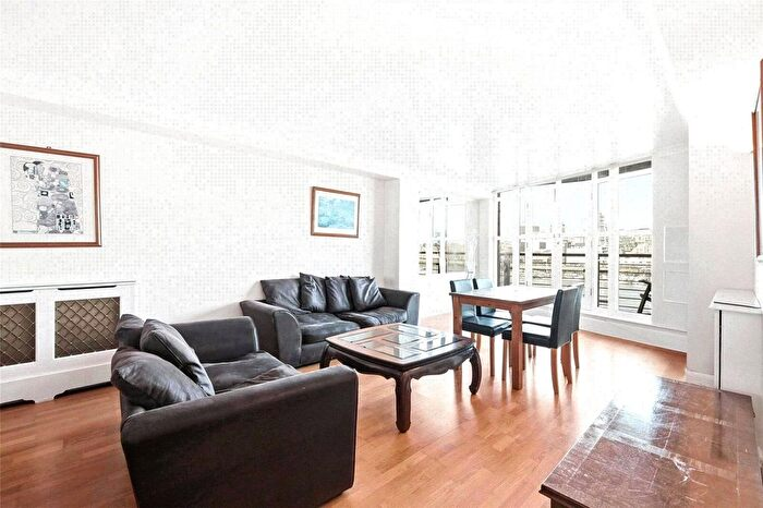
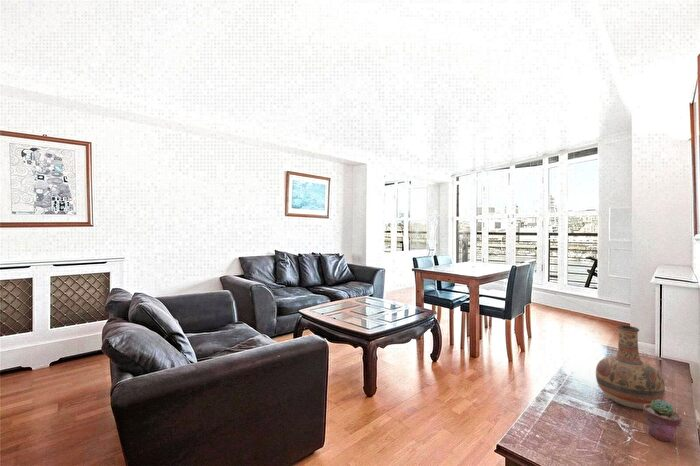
+ vase [595,324,666,410]
+ potted succulent [642,399,682,443]
